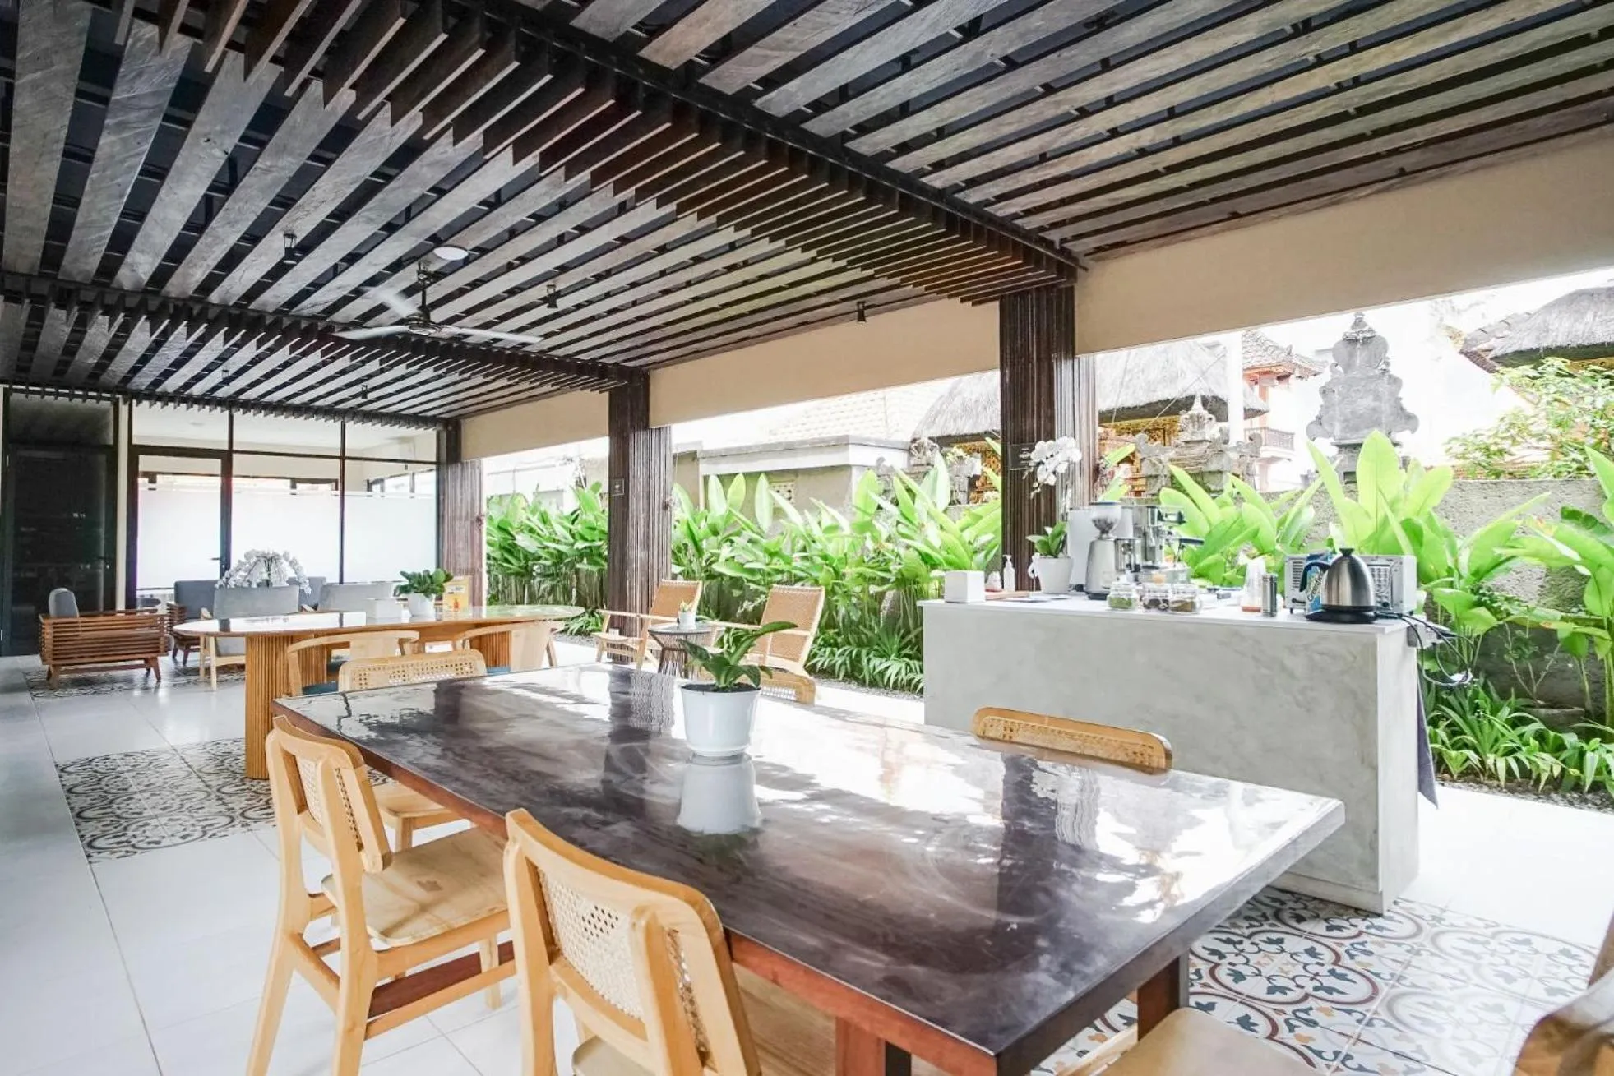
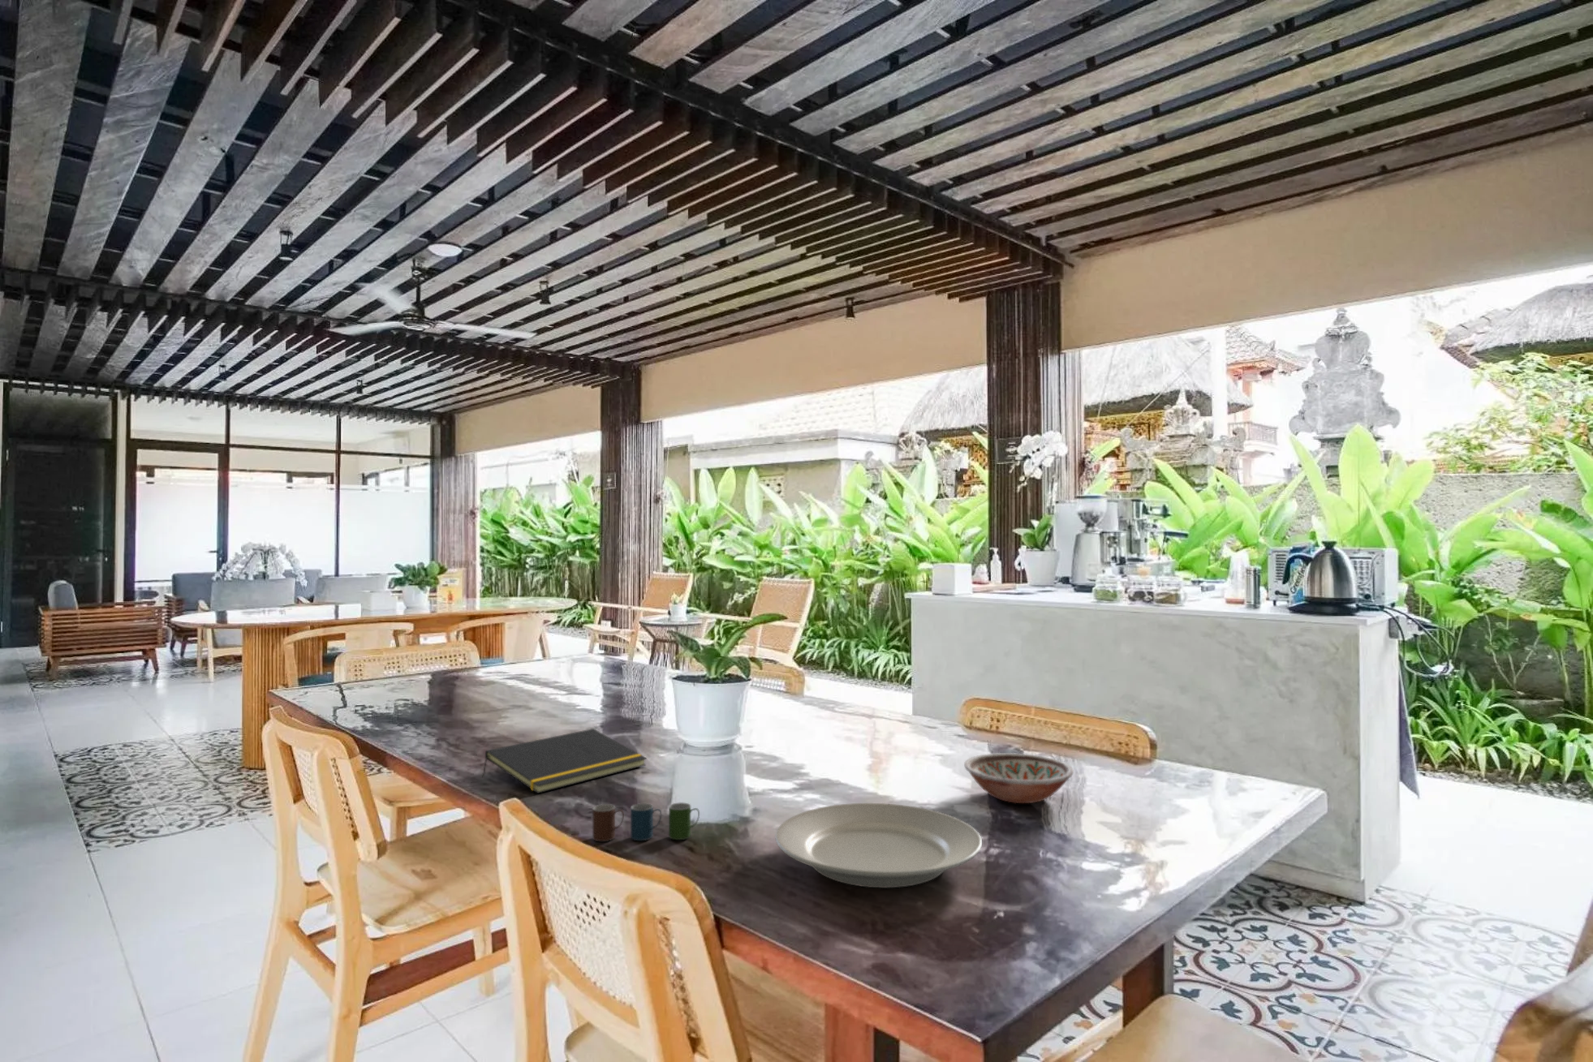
+ cup [591,801,700,843]
+ bowl [964,753,1074,804]
+ notepad [481,728,647,794]
+ plate [774,802,983,889]
